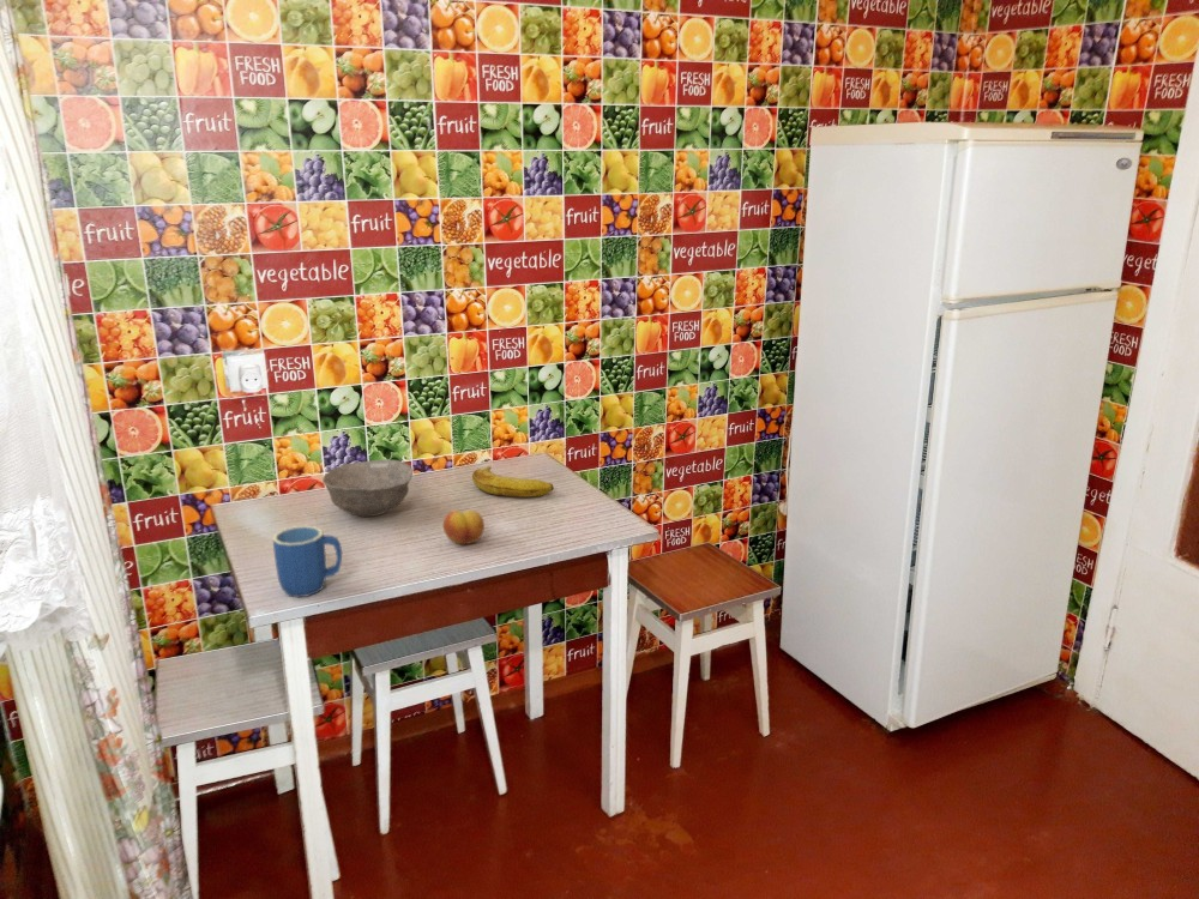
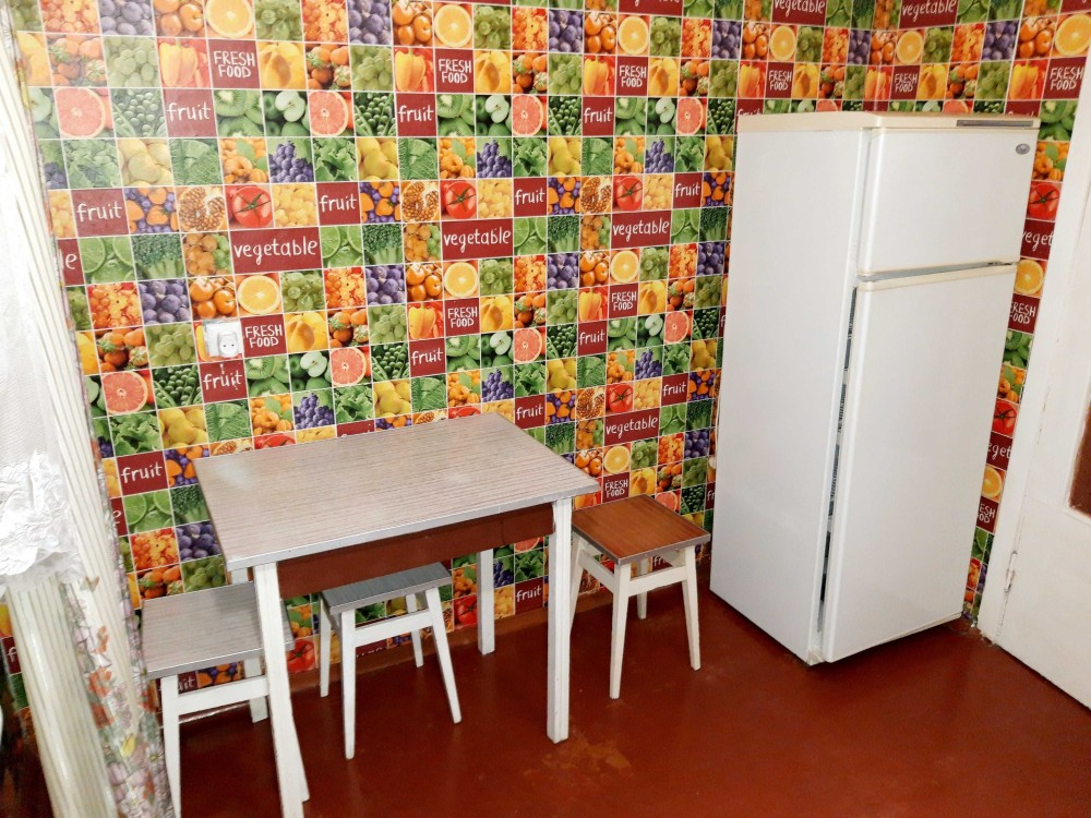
- bowl [321,458,414,518]
- banana [471,465,555,499]
- fruit [442,508,486,545]
- mug [272,525,343,598]
